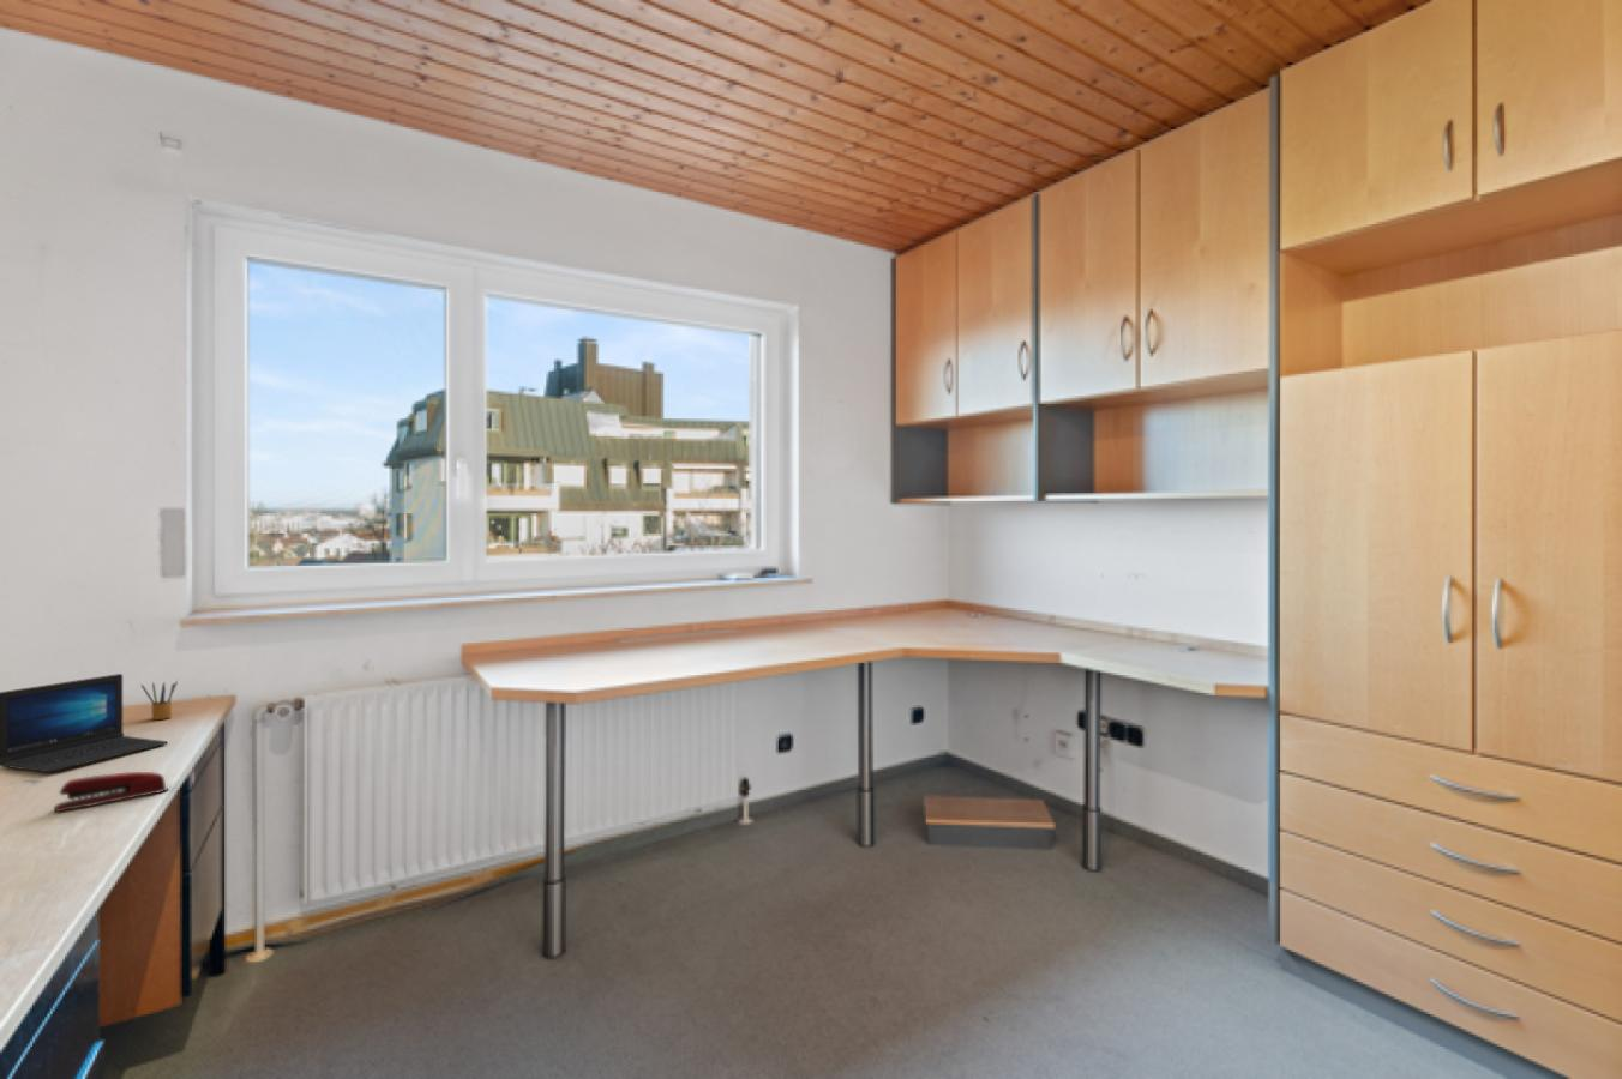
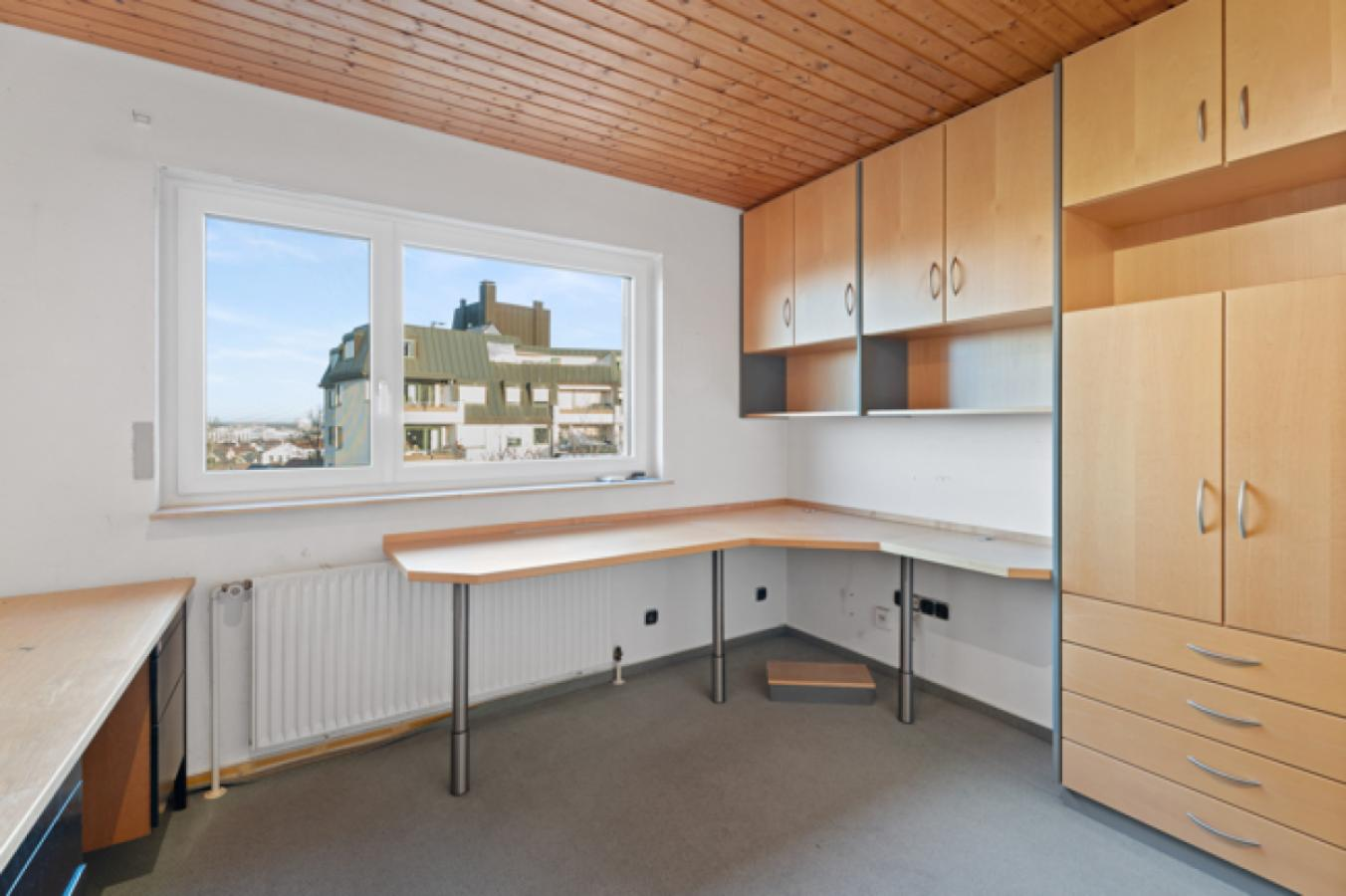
- laptop [0,673,169,773]
- stapler [53,771,169,813]
- pencil box [139,679,178,720]
